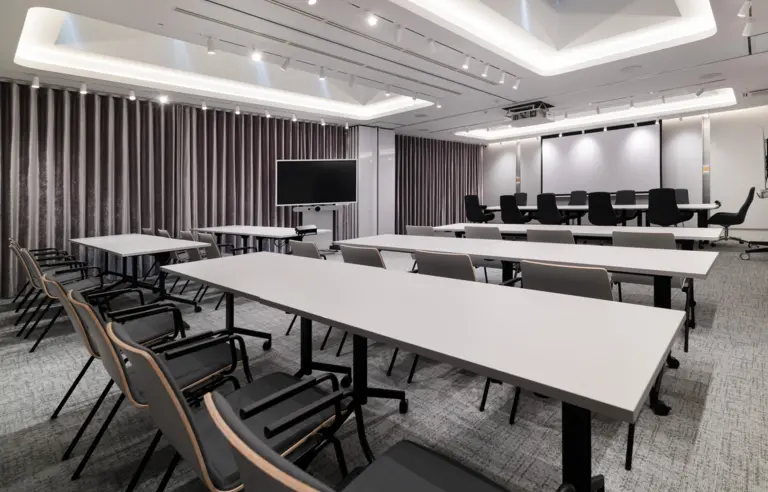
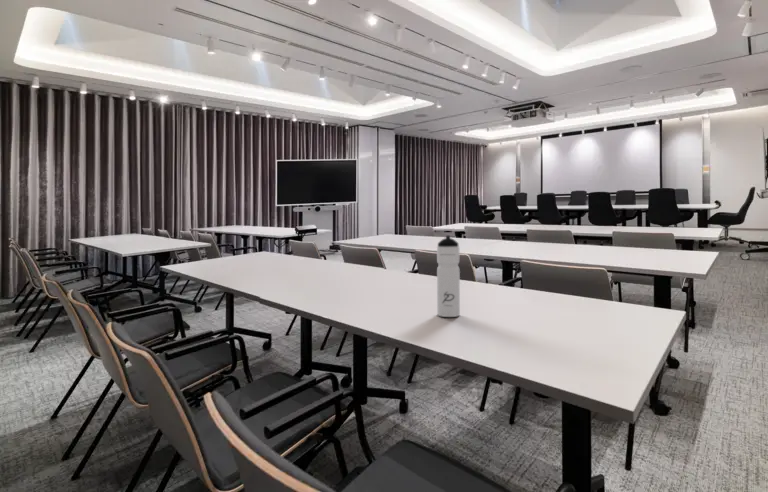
+ water bottle [436,235,461,318]
